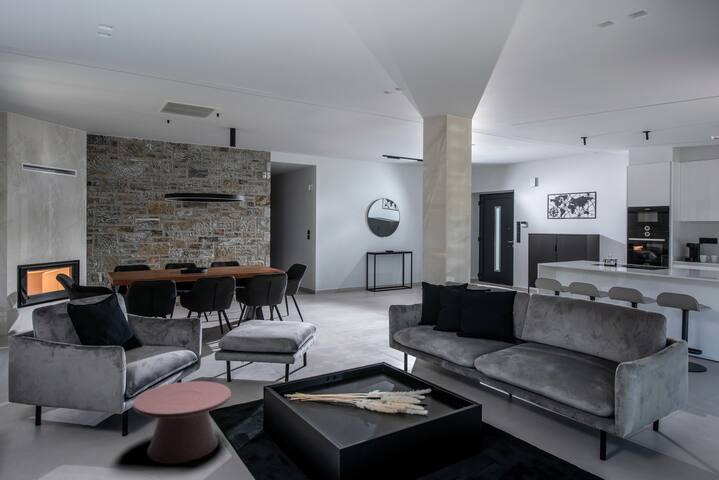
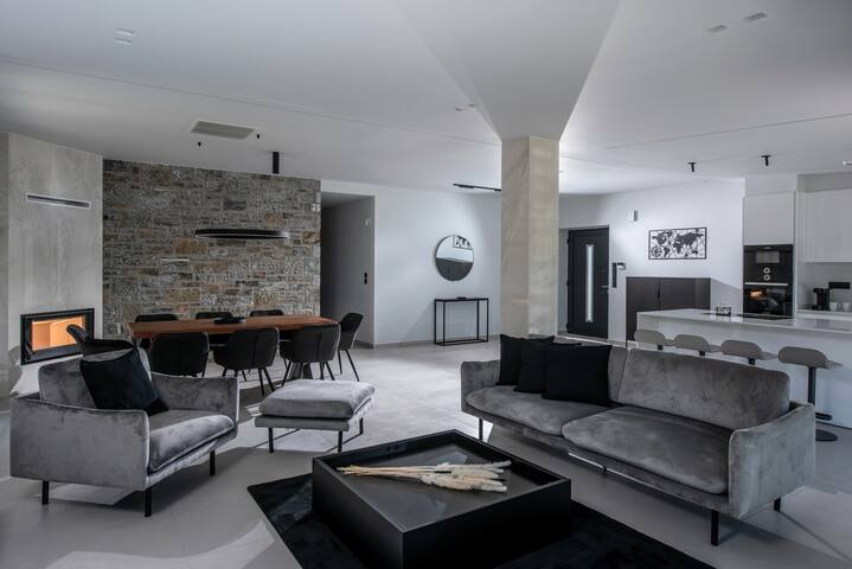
- side table [132,380,232,465]
